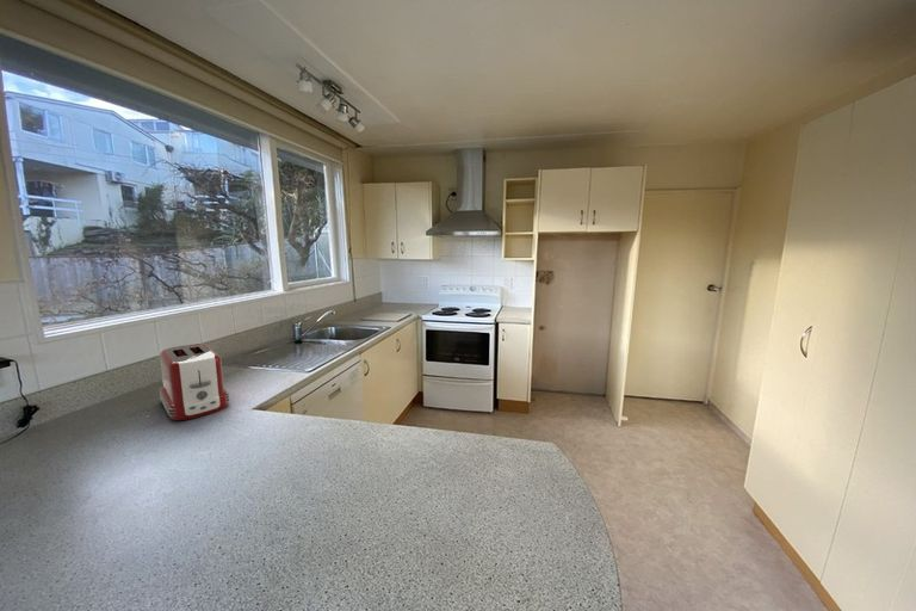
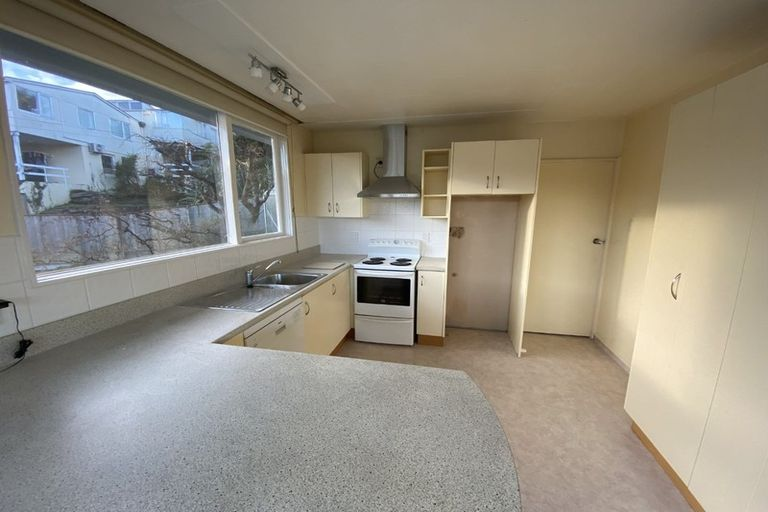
- toaster [159,342,230,421]
